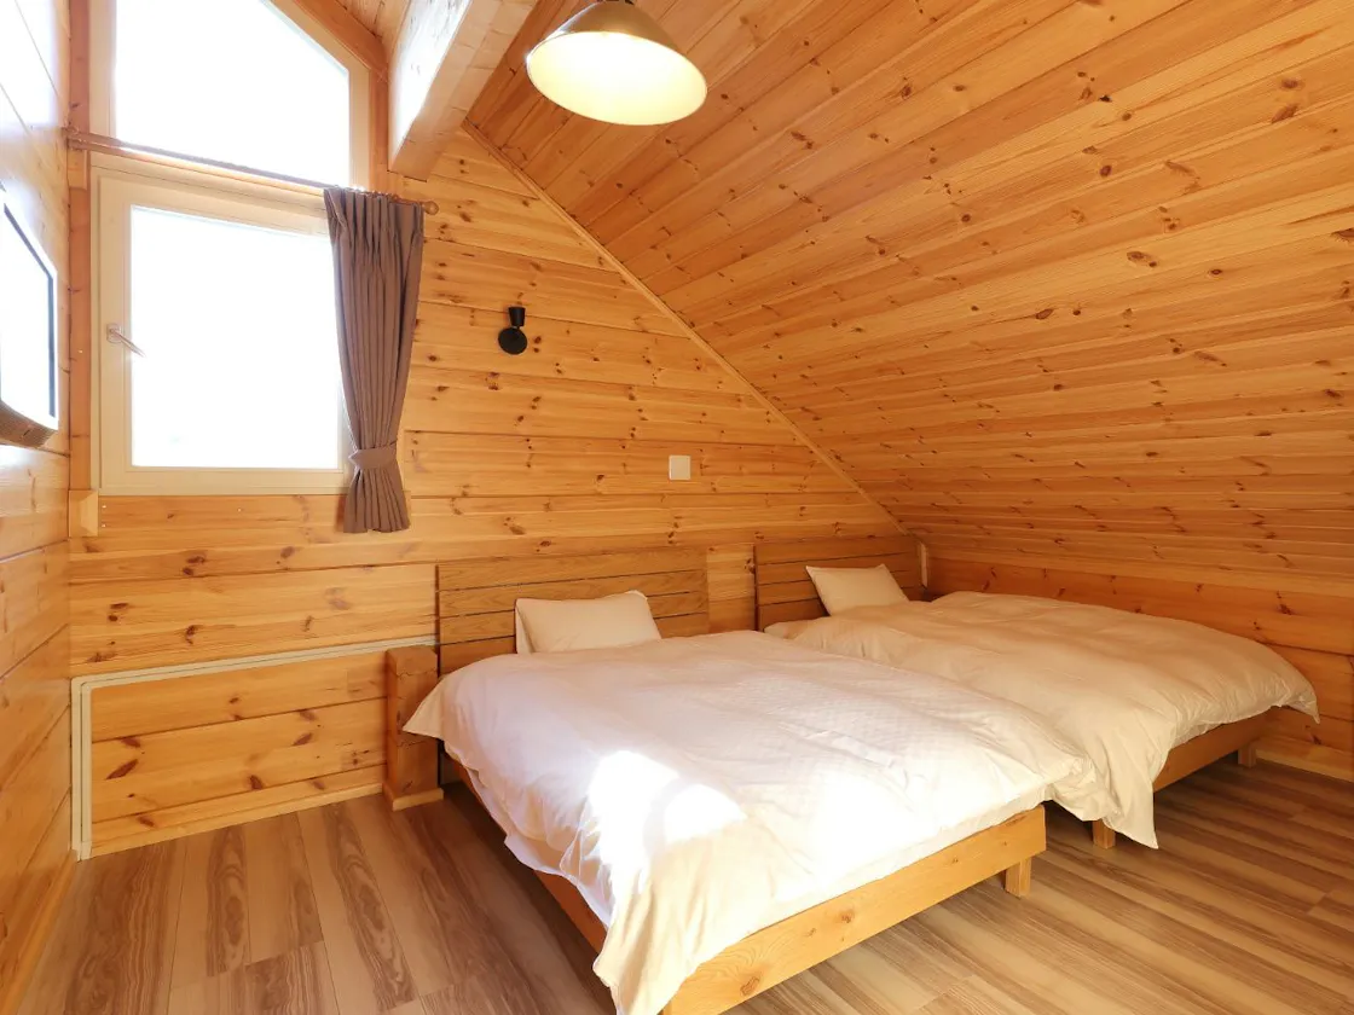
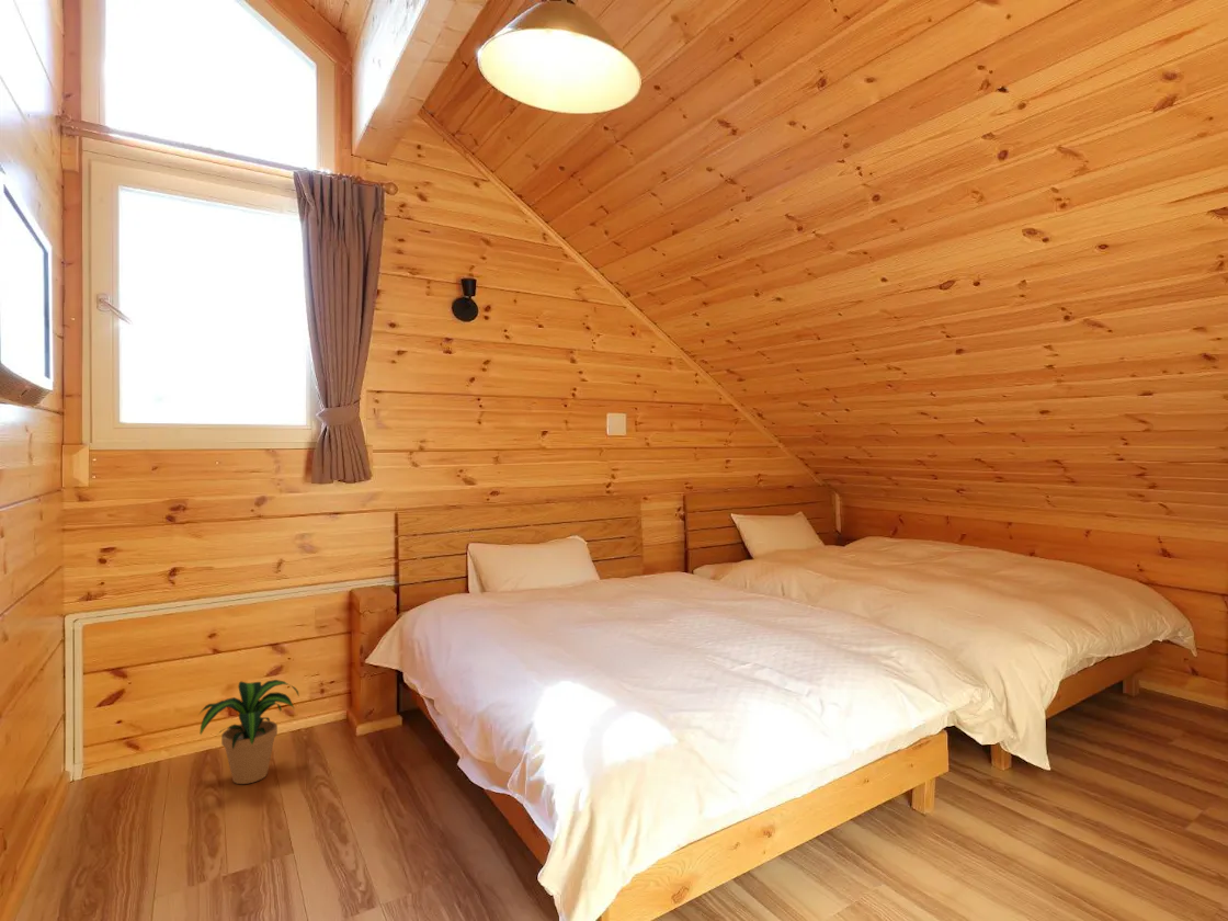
+ potted plant [196,679,300,785]
